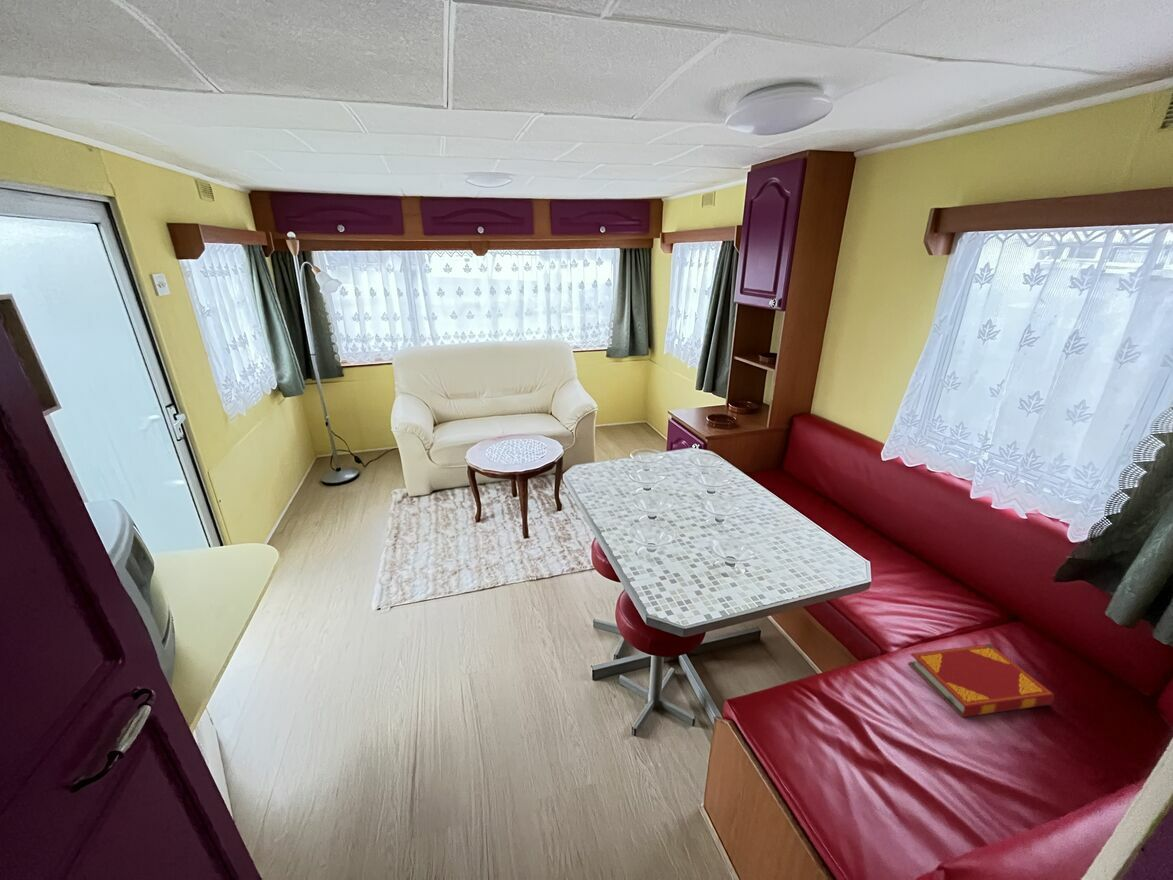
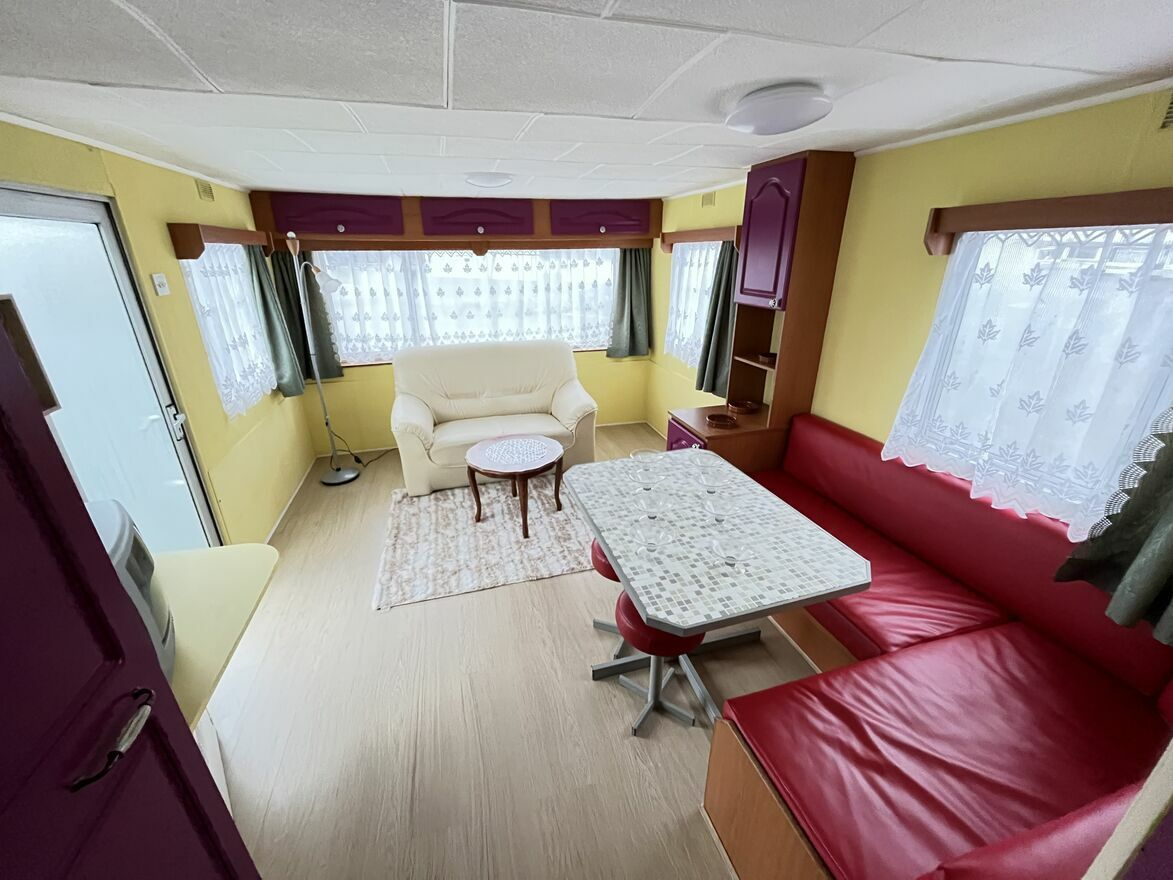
- hardback book [907,643,1055,718]
